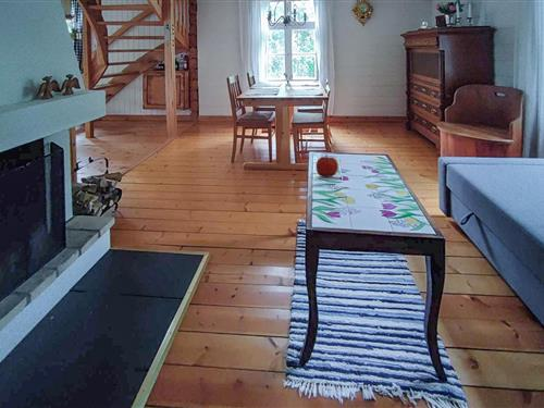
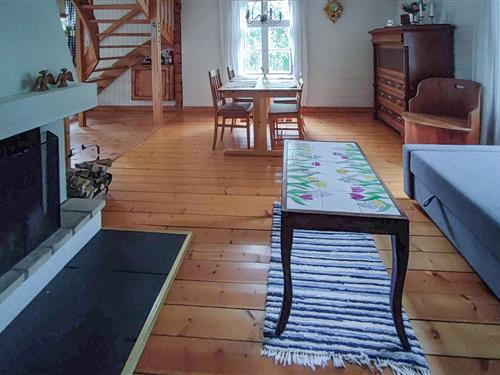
- apple [316,153,339,177]
